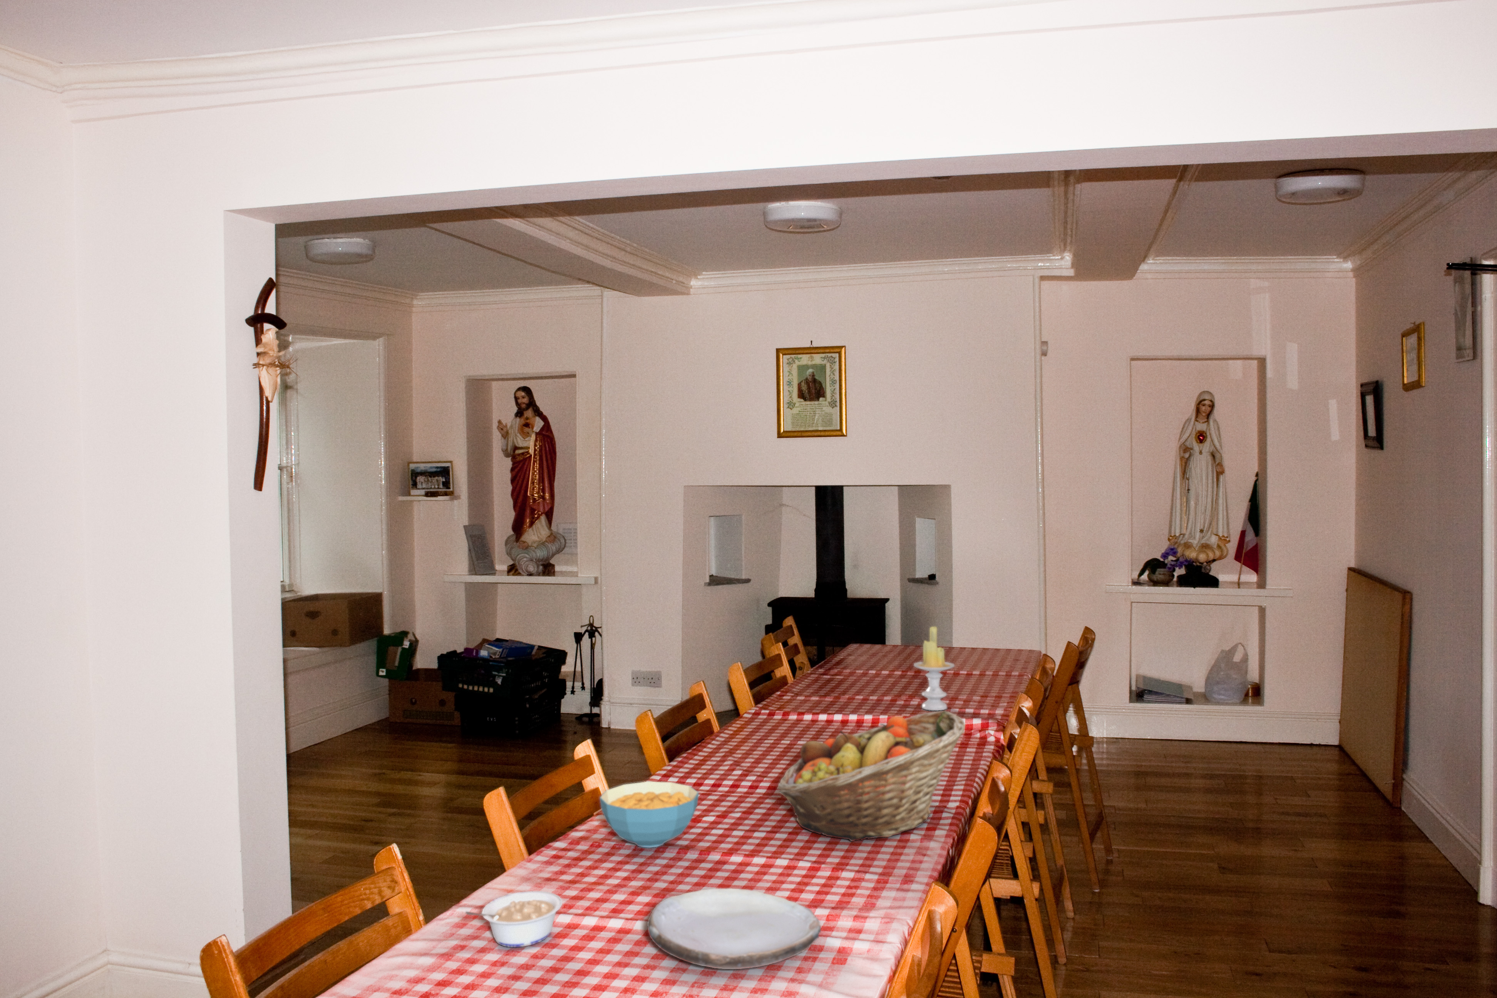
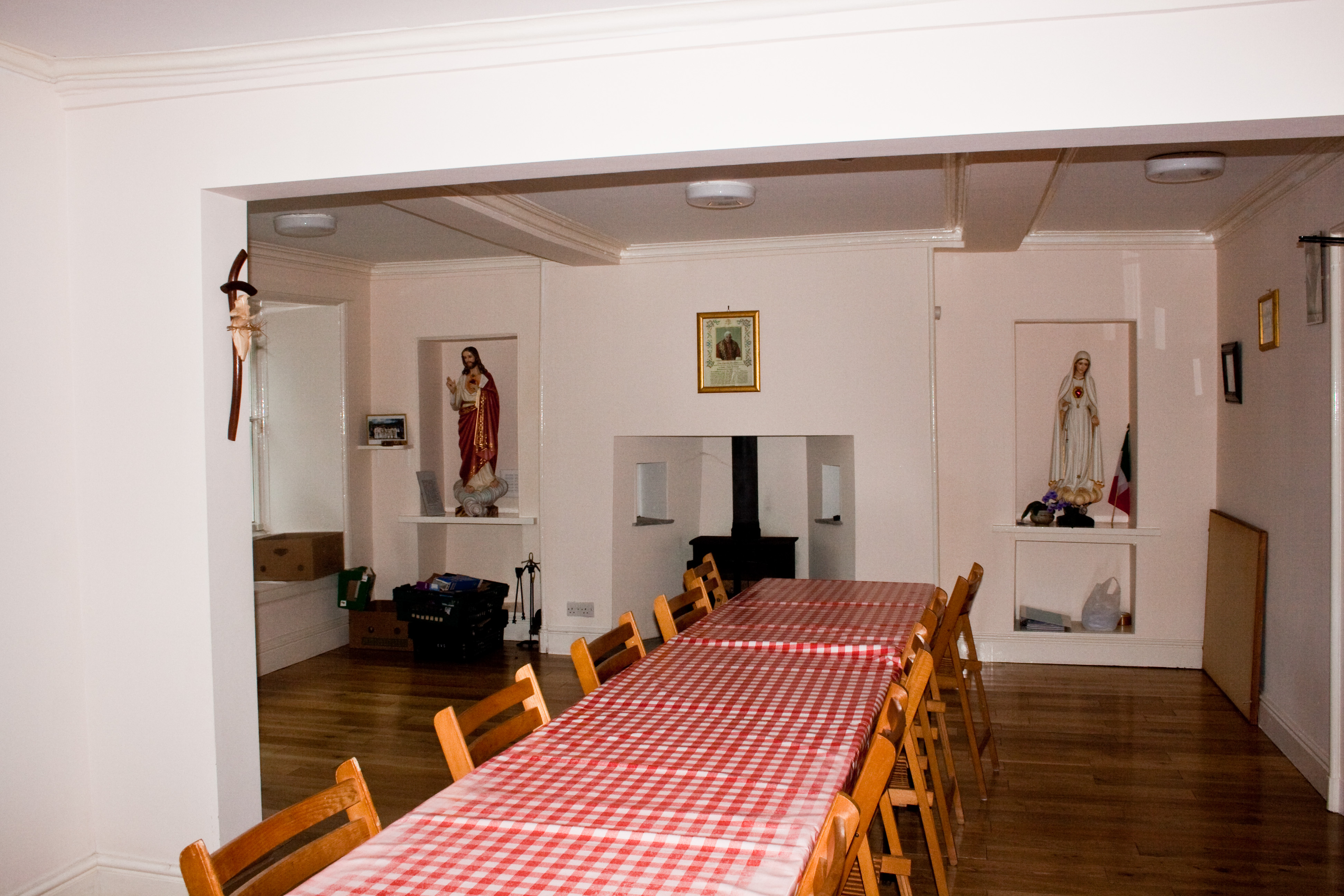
- cereal bowl [599,781,699,849]
- plate [647,888,821,969]
- legume [464,891,562,948]
- candle [913,626,955,711]
- fruit basket [776,710,966,842]
